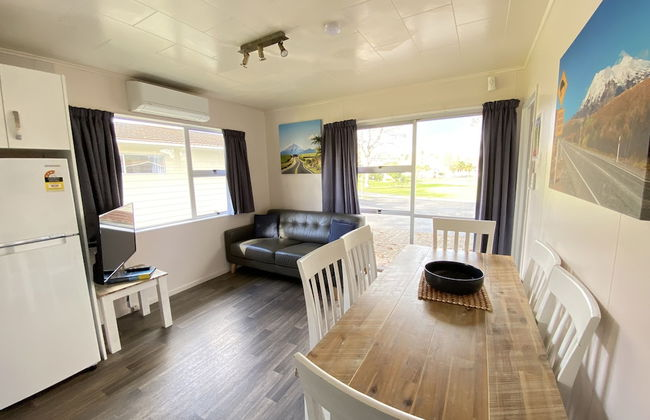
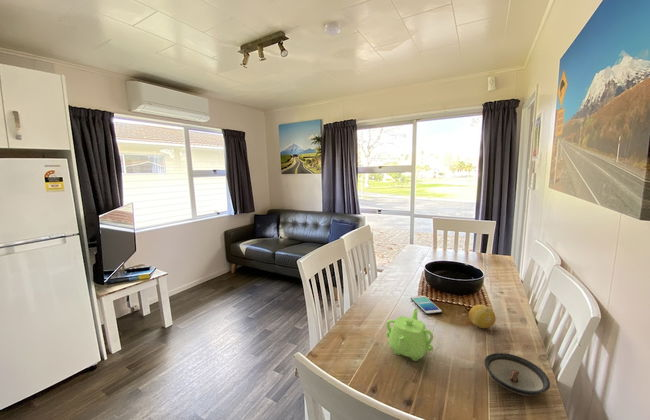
+ saucer [483,352,551,397]
+ teapot [386,307,434,362]
+ fruit [468,304,497,329]
+ smartphone [410,295,443,315]
